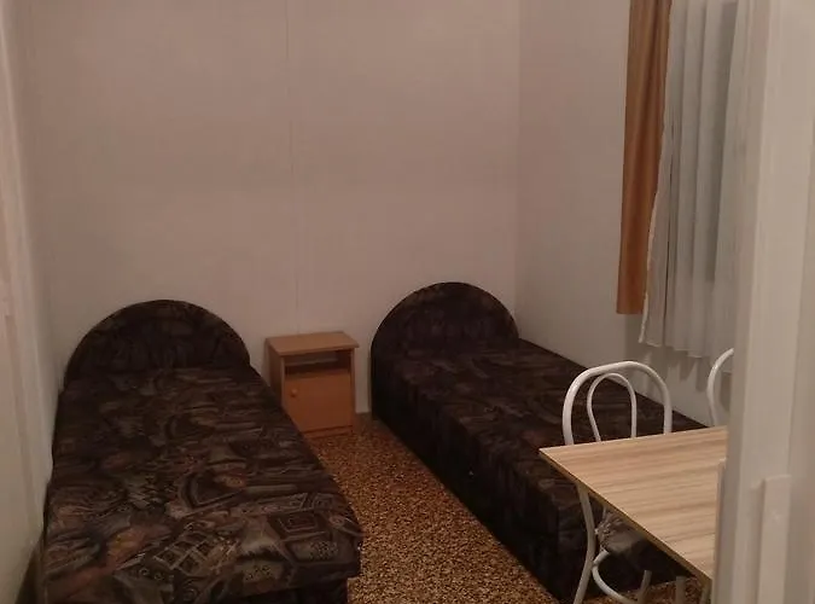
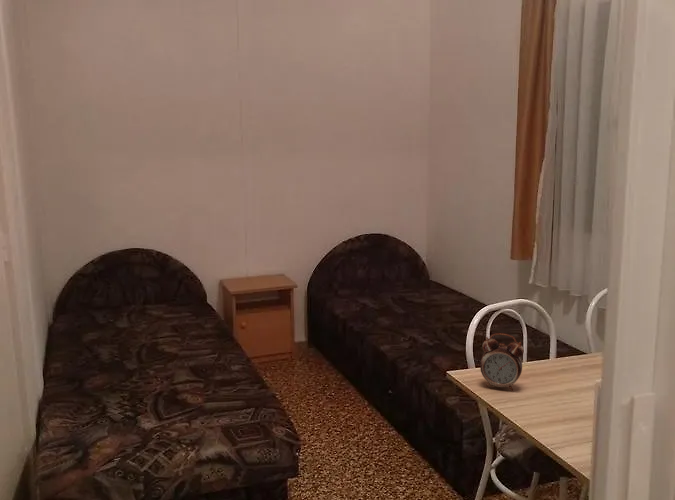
+ alarm clock [479,332,525,392]
